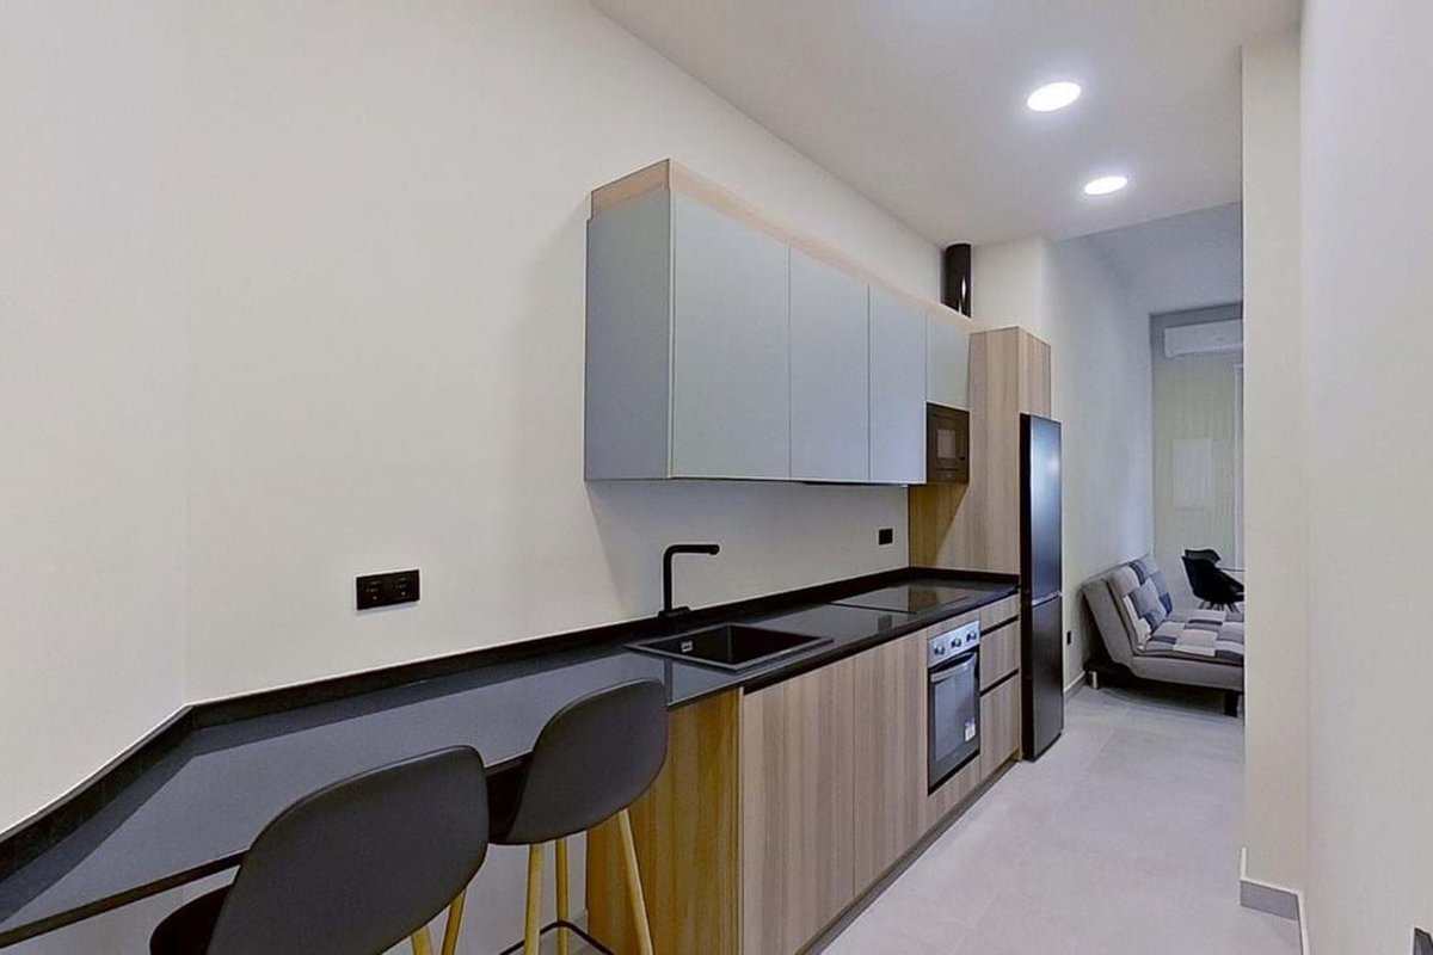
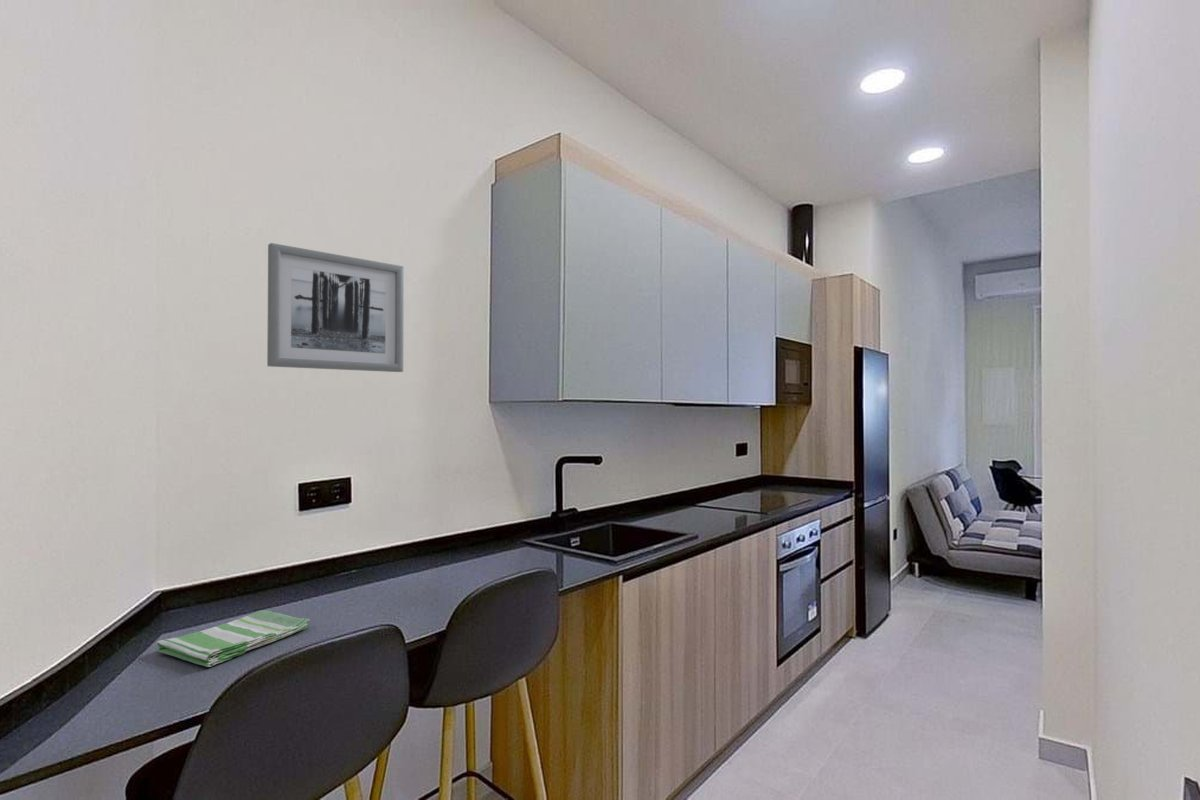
+ dish towel [155,609,311,668]
+ wall art [266,242,405,373]
